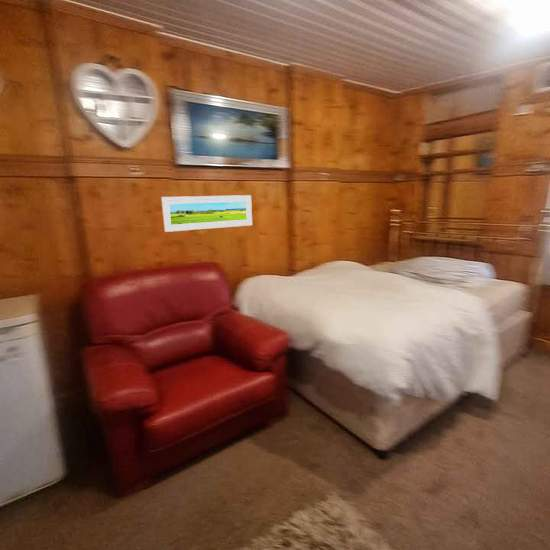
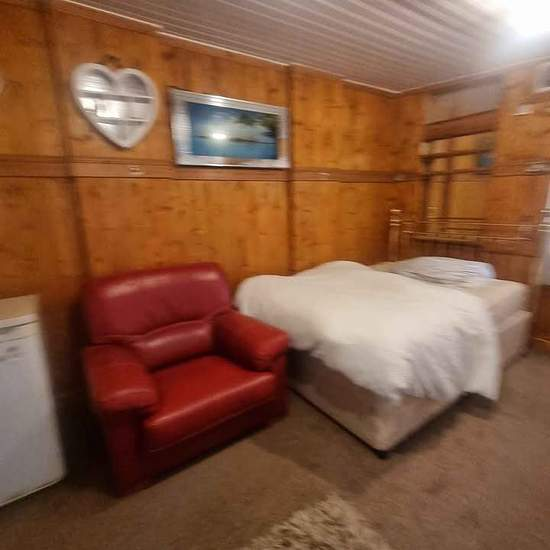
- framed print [160,194,253,233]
